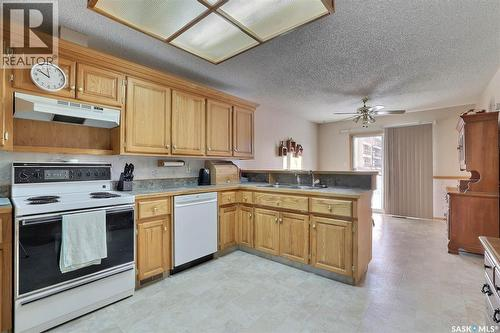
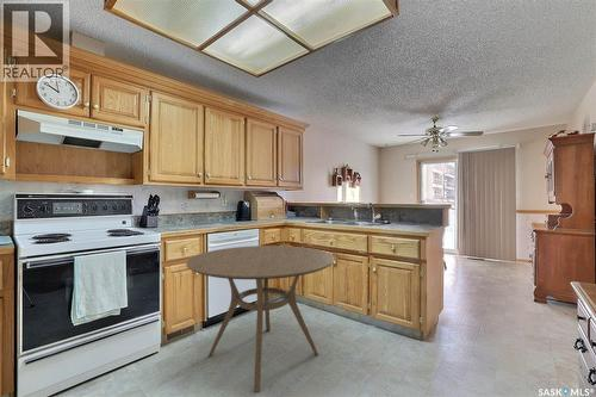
+ dining table [185,244,335,393]
